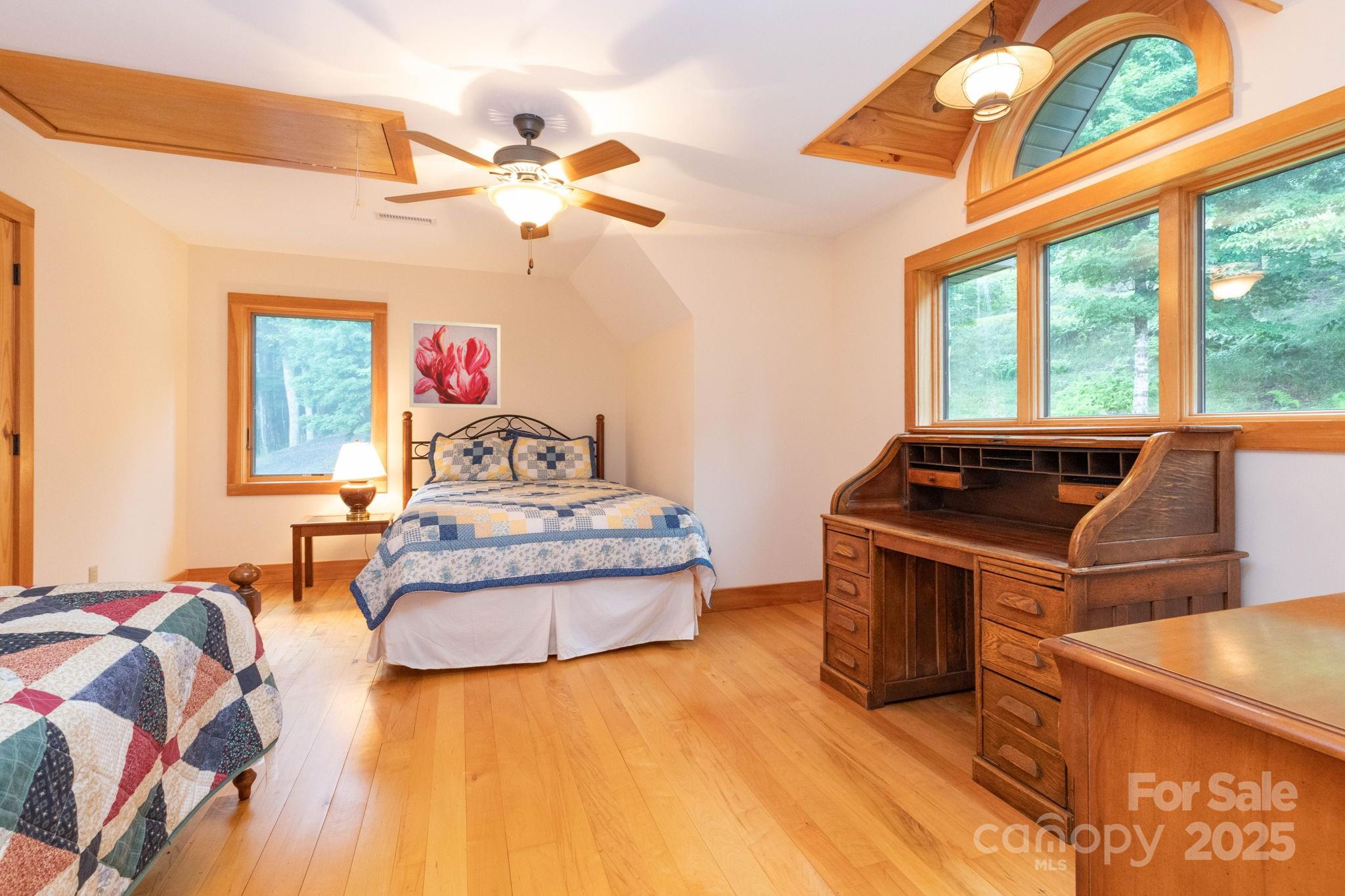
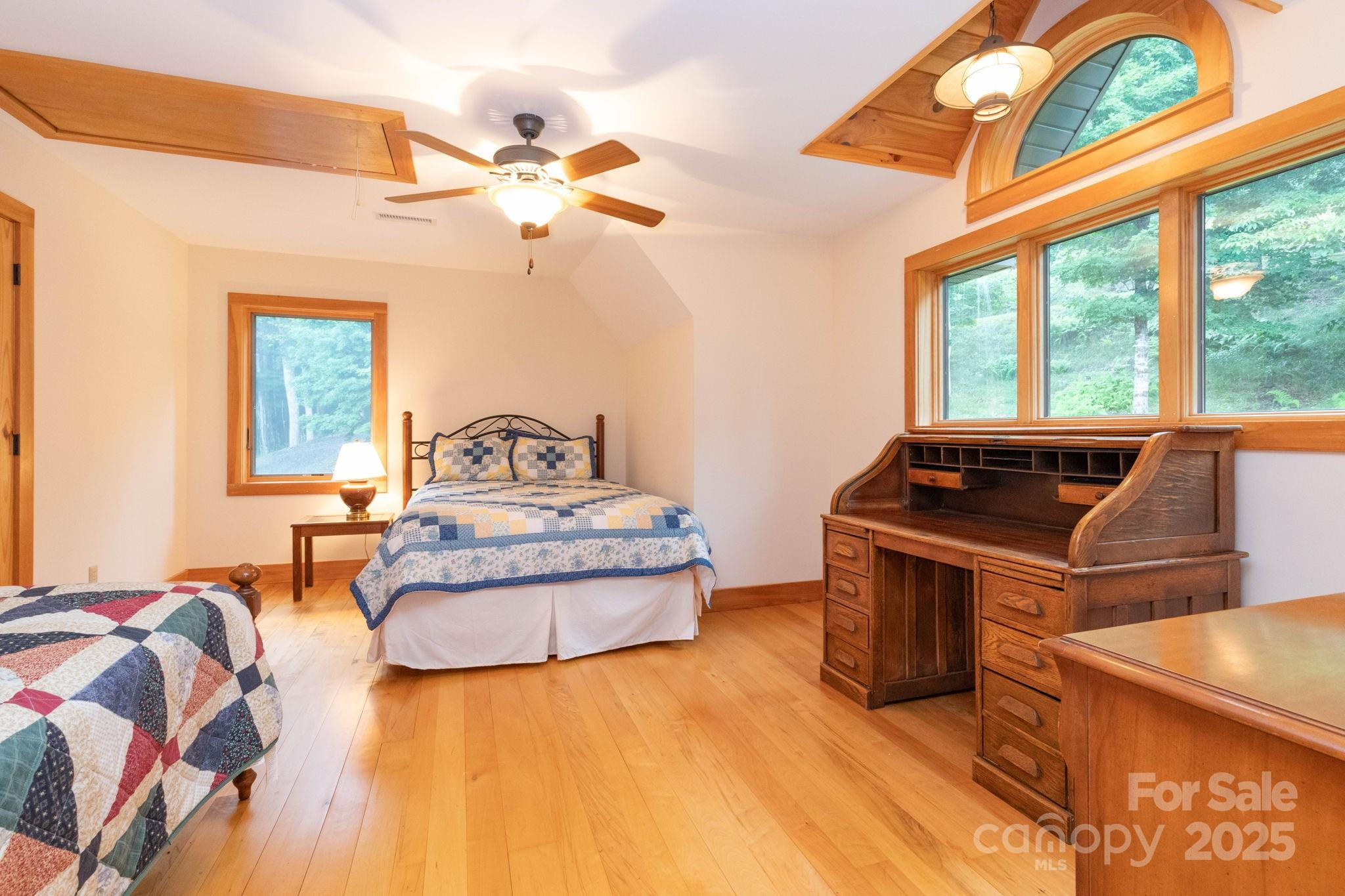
- wall art [408,319,501,410]
